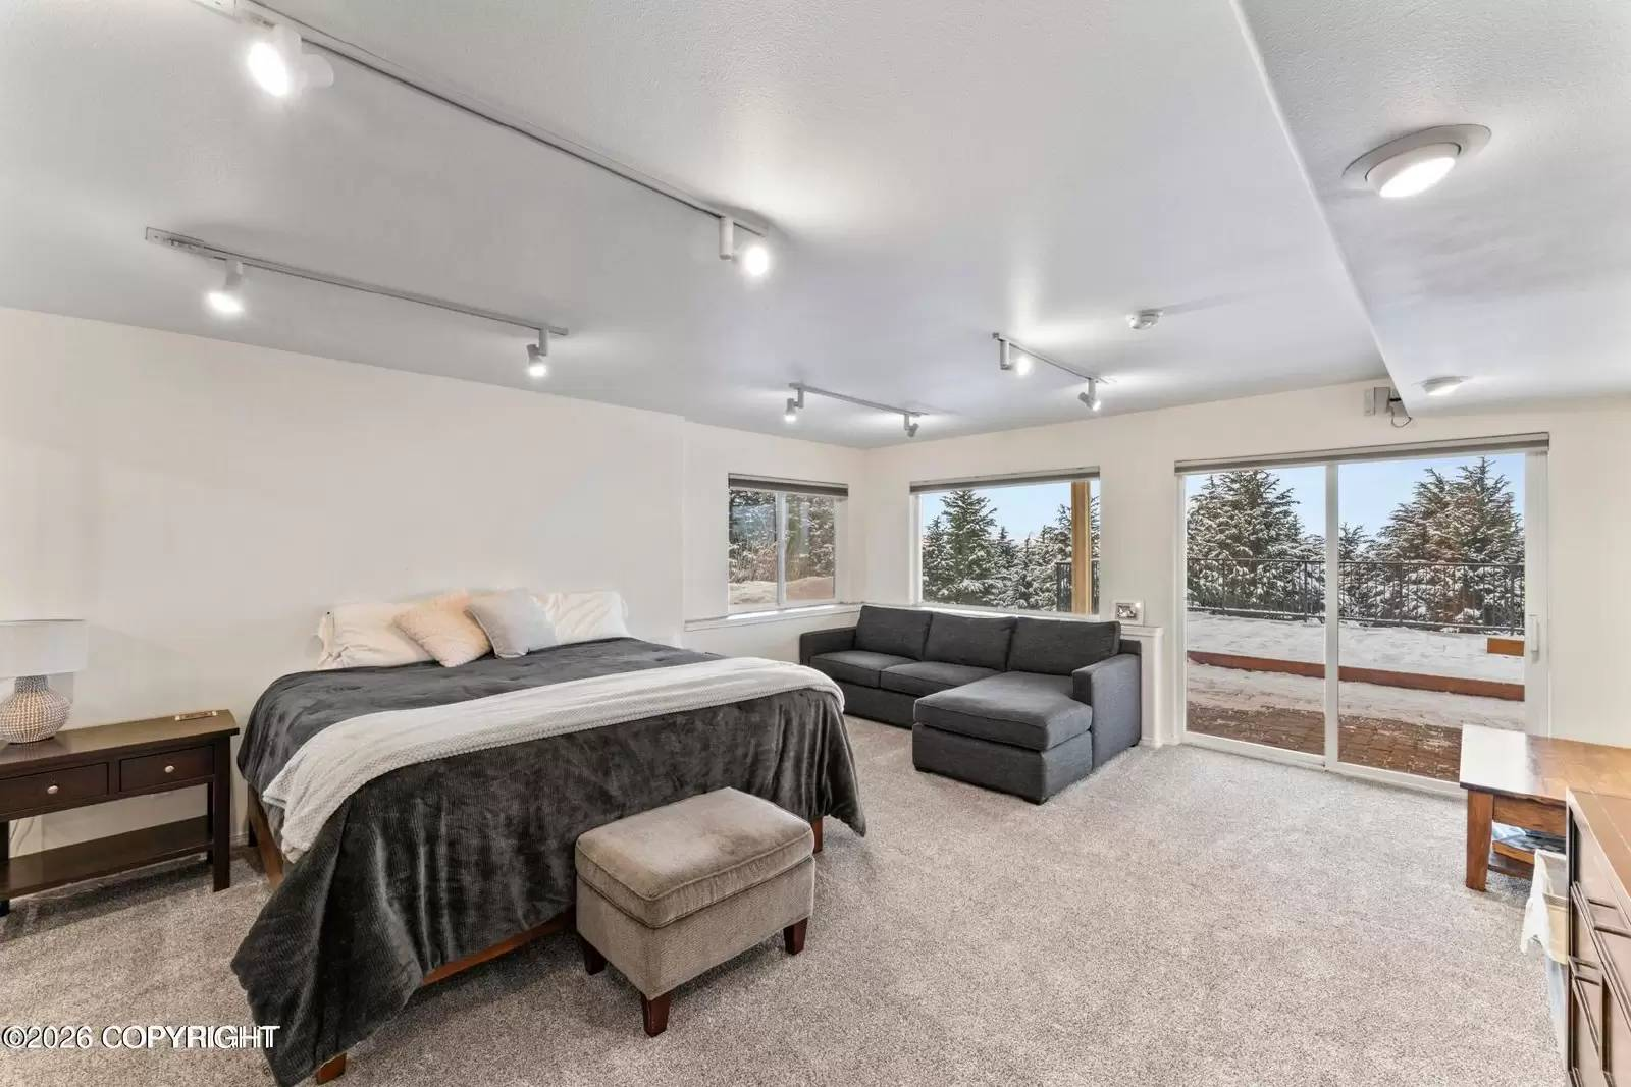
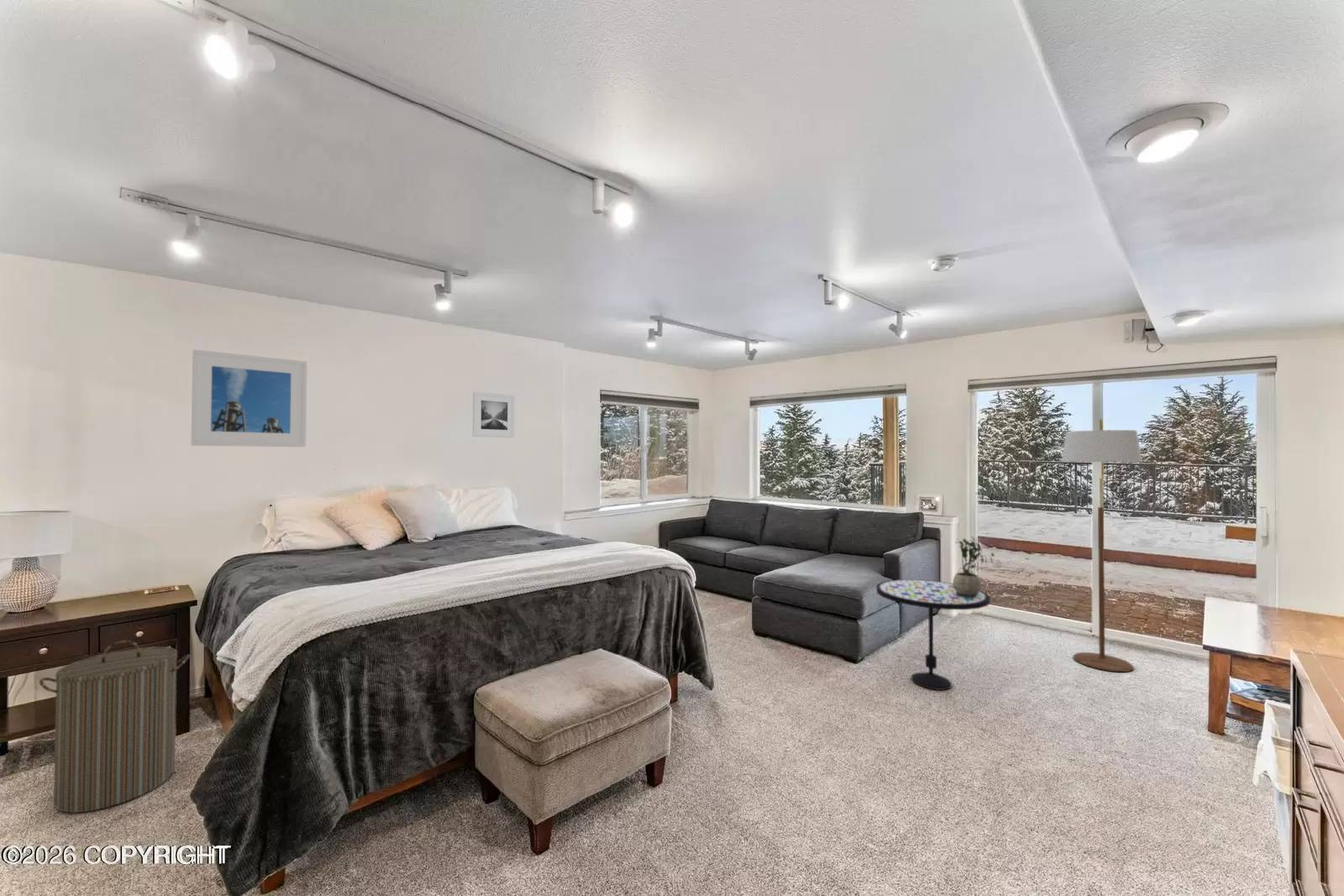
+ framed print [472,391,516,438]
+ side table [875,579,991,691]
+ floor lamp [1061,418,1143,673]
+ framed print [190,348,308,448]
+ potted plant [952,536,995,598]
+ laundry hamper [39,639,191,814]
